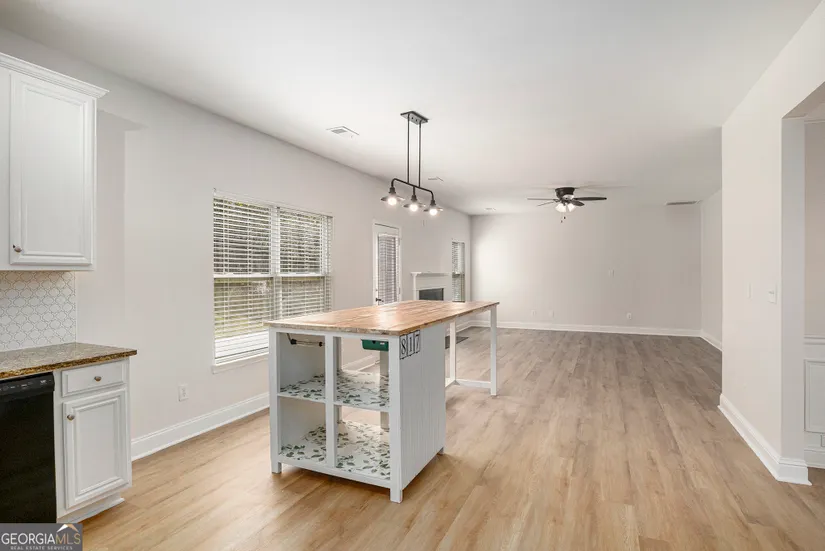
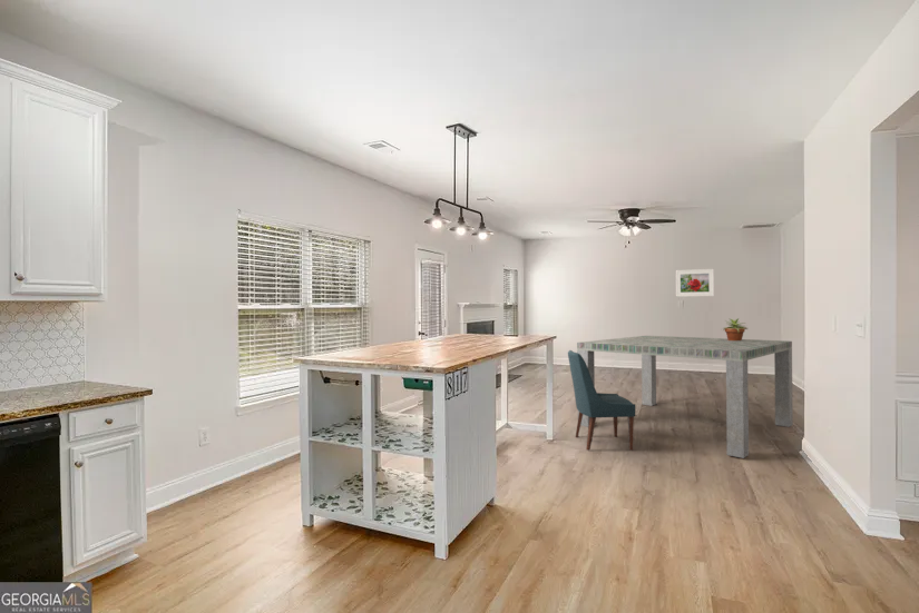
+ chair [567,349,636,452]
+ potted plant [722,317,747,340]
+ dining table [576,335,794,459]
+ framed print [675,268,715,298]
